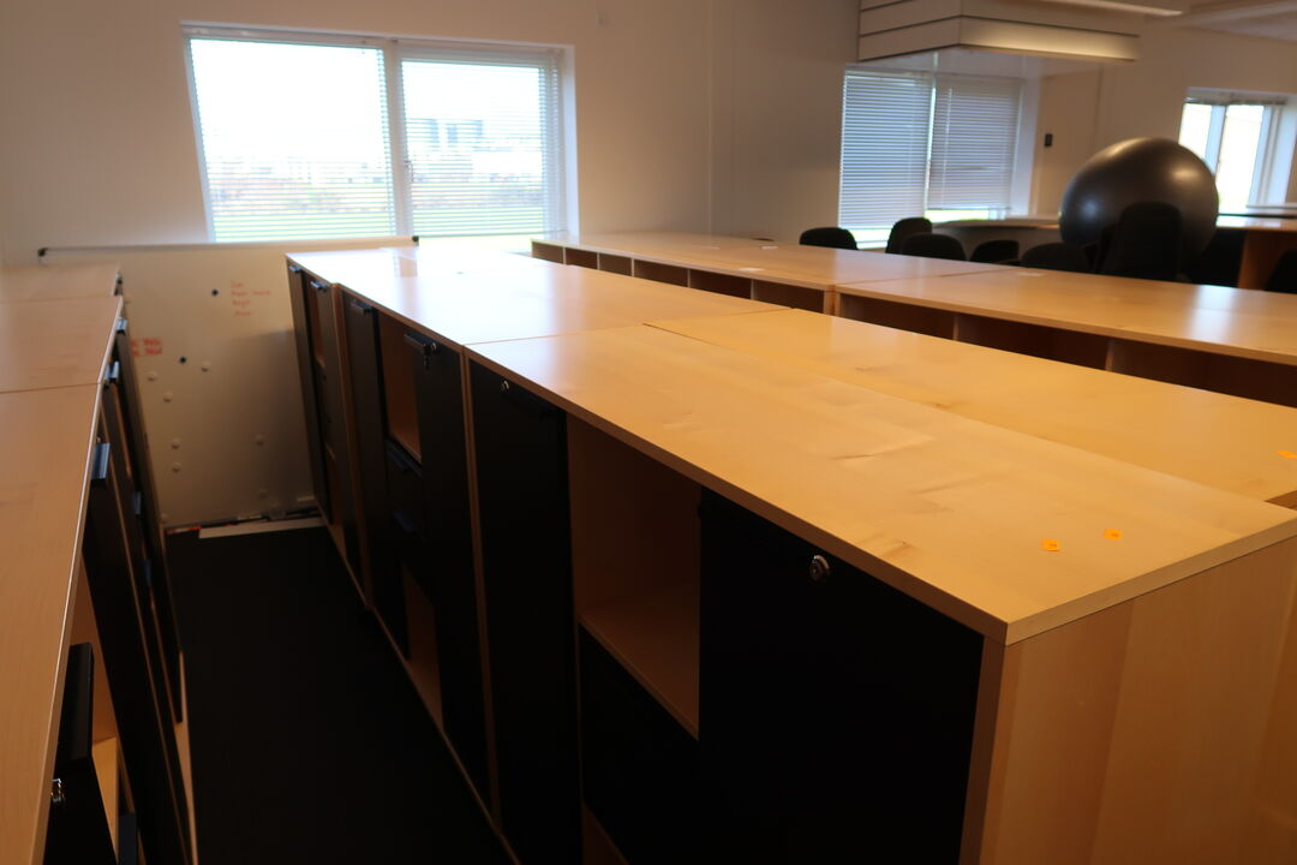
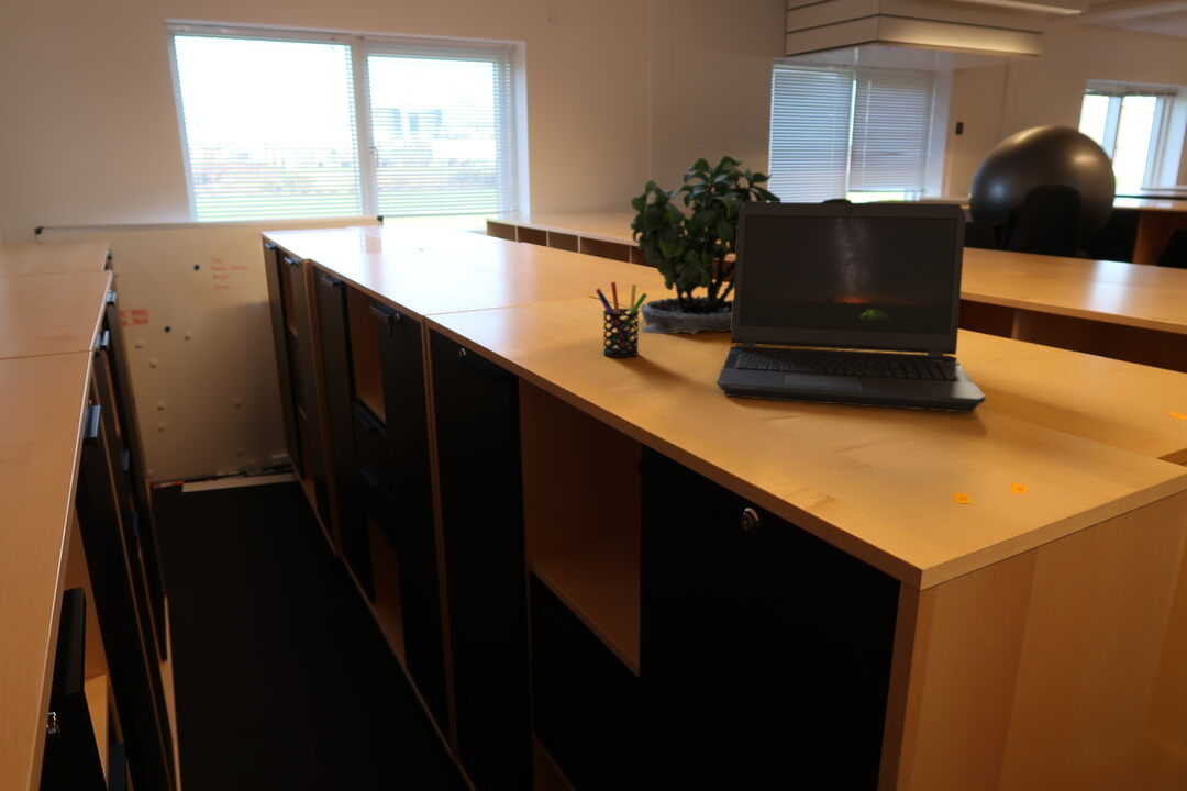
+ potted plant [629,145,783,336]
+ laptop computer [717,201,987,414]
+ pen holder [595,281,648,358]
